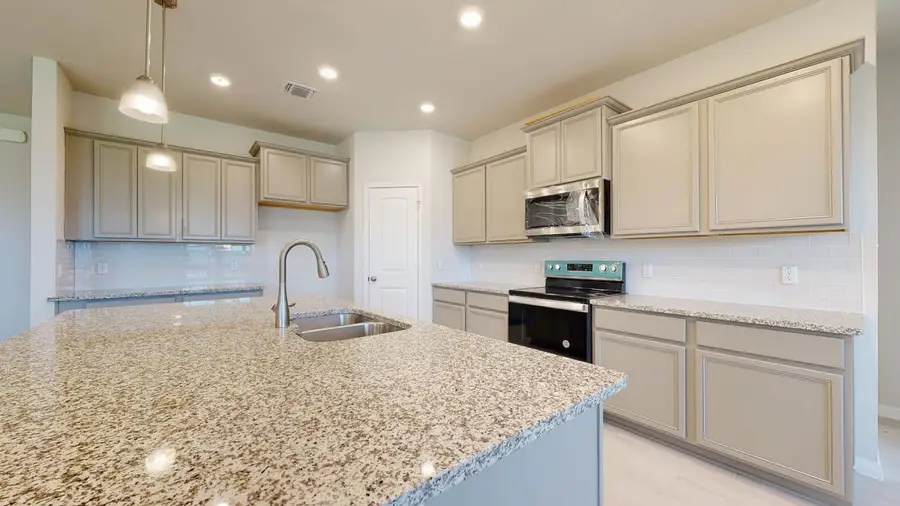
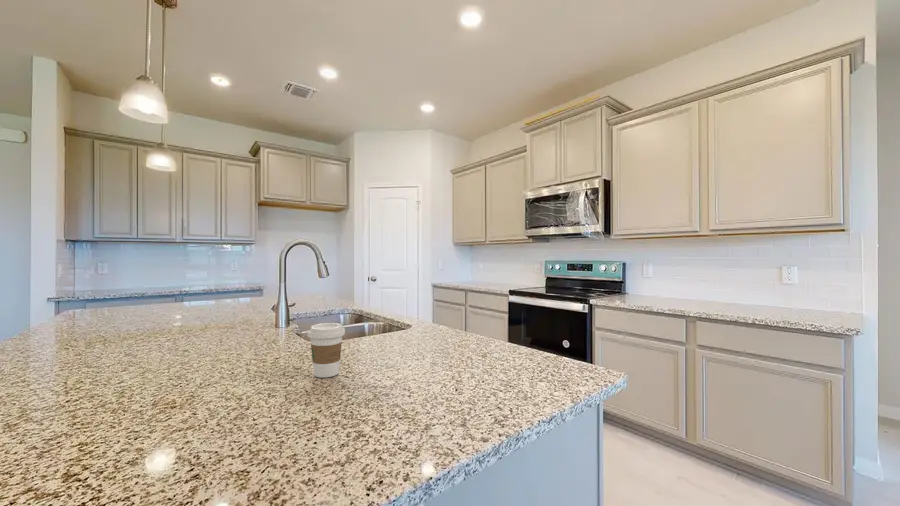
+ coffee cup [307,322,346,379]
